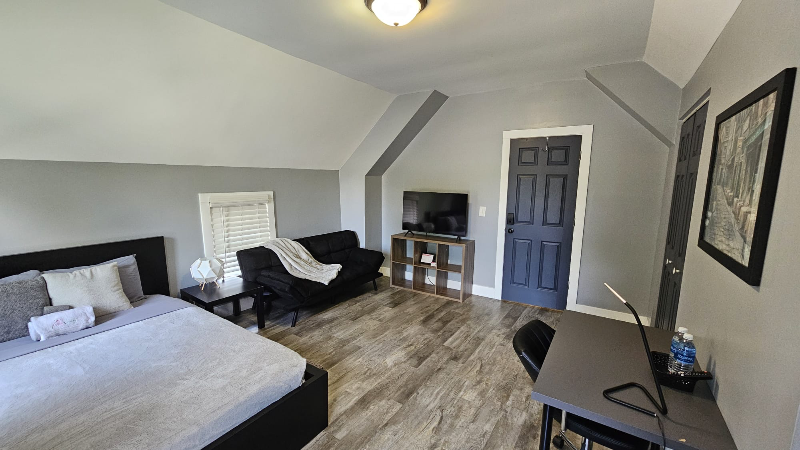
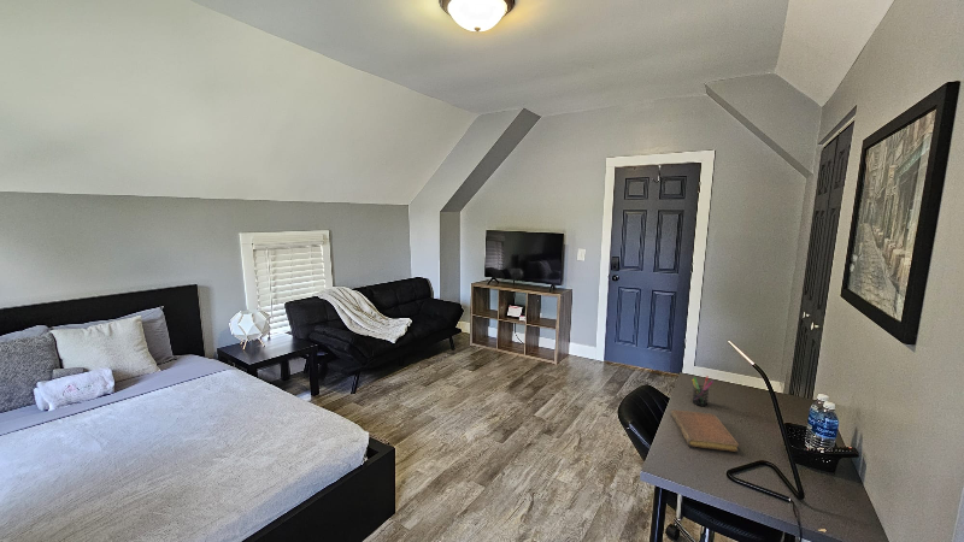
+ pen holder [692,375,715,407]
+ notebook [670,410,740,453]
